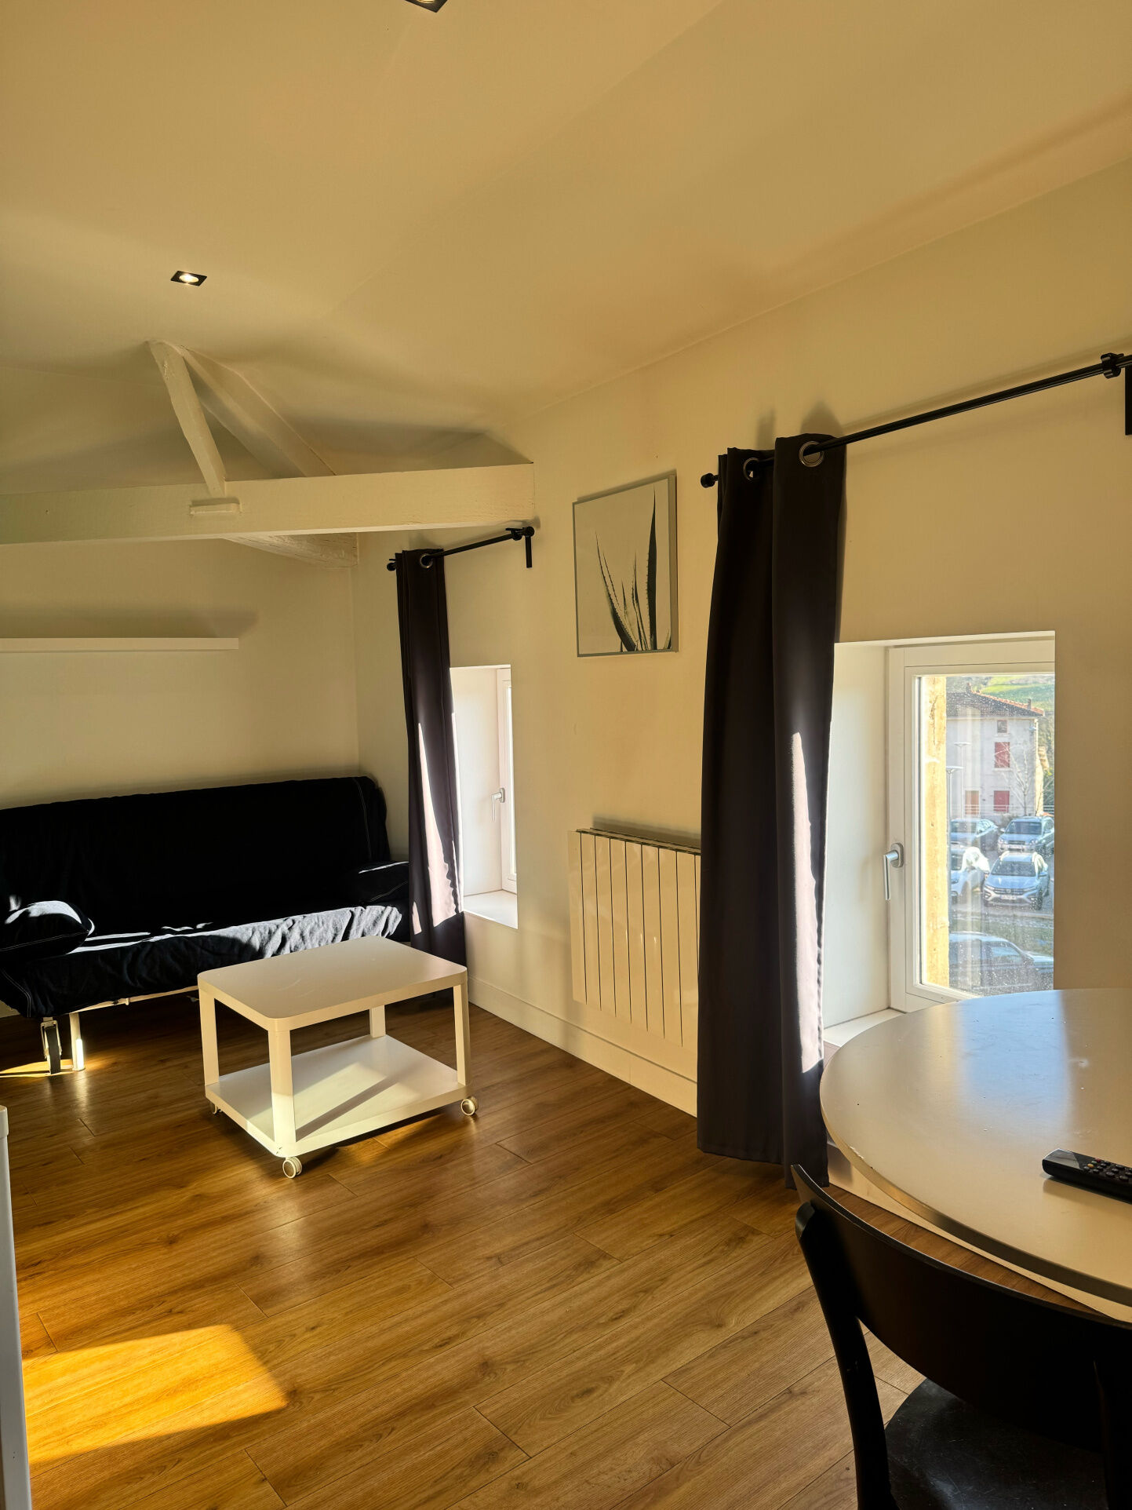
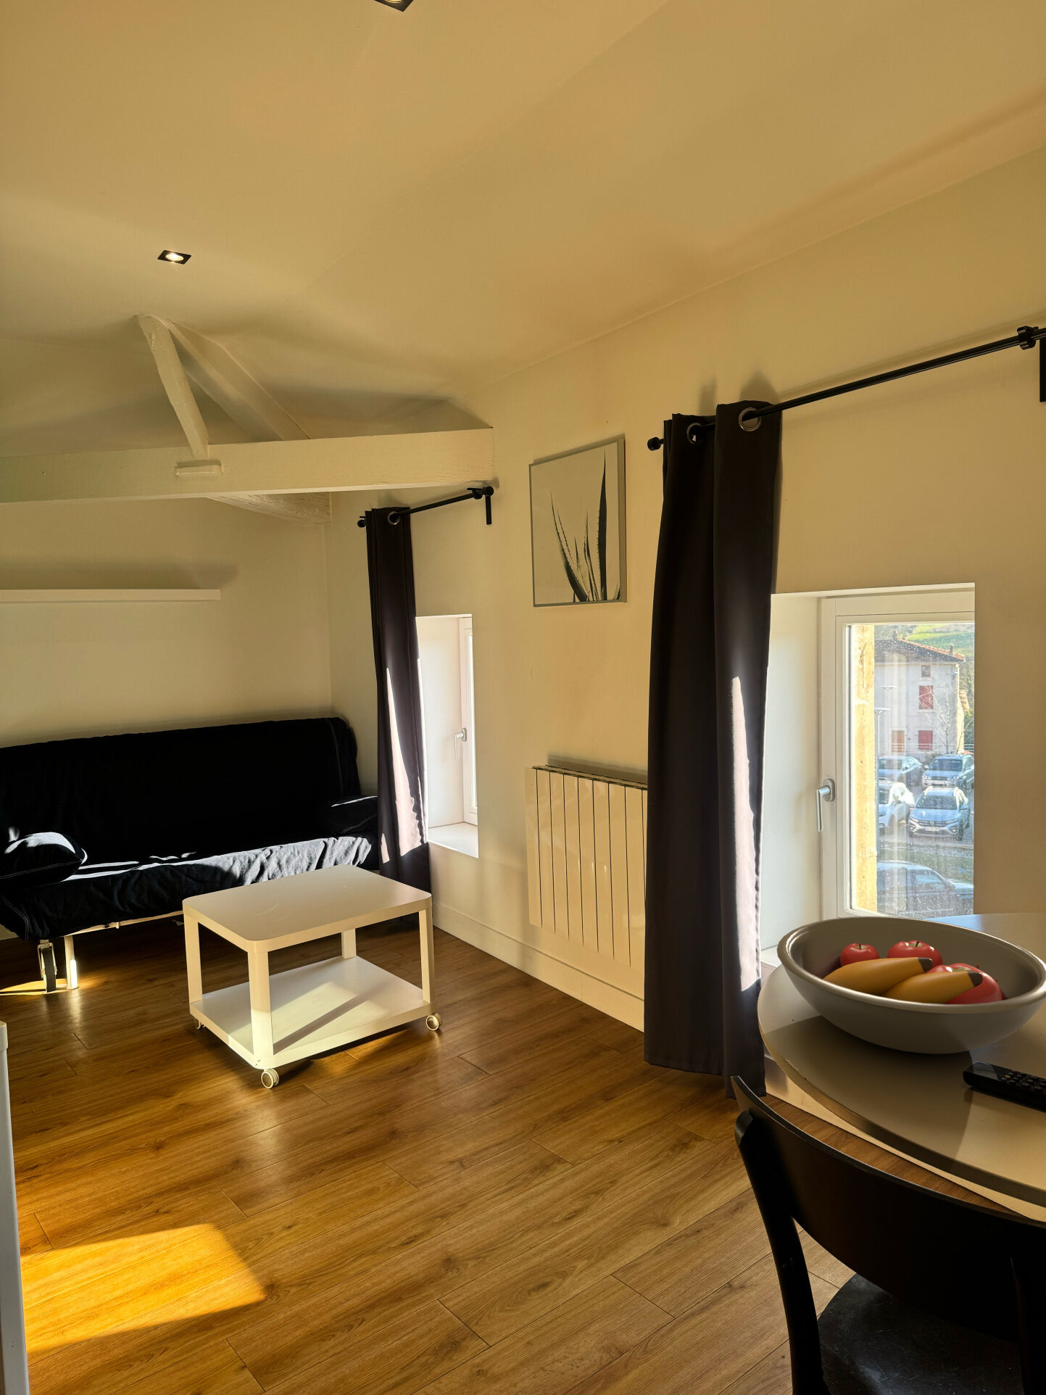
+ fruit bowl [777,916,1046,1054]
